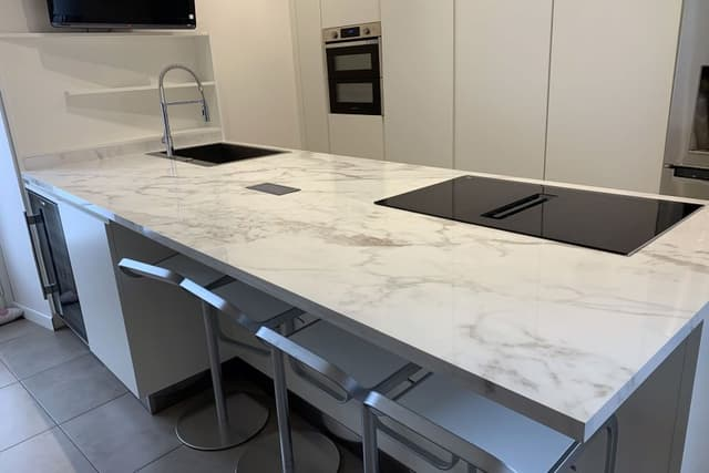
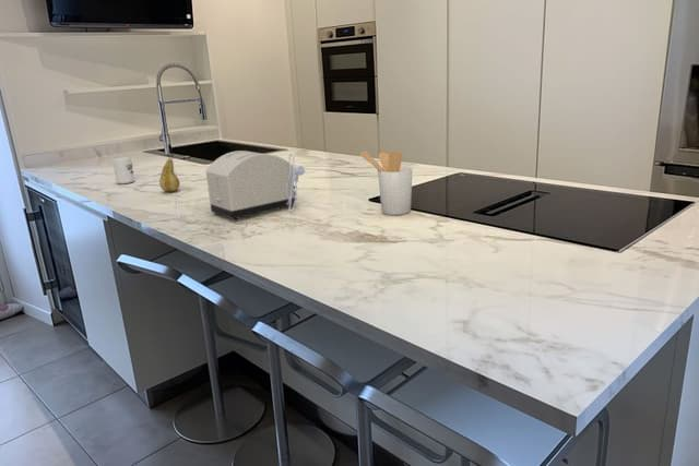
+ fruit [158,157,181,193]
+ utensil holder [358,150,414,216]
+ toaster [205,150,307,222]
+ cup [111,155,135,184]
